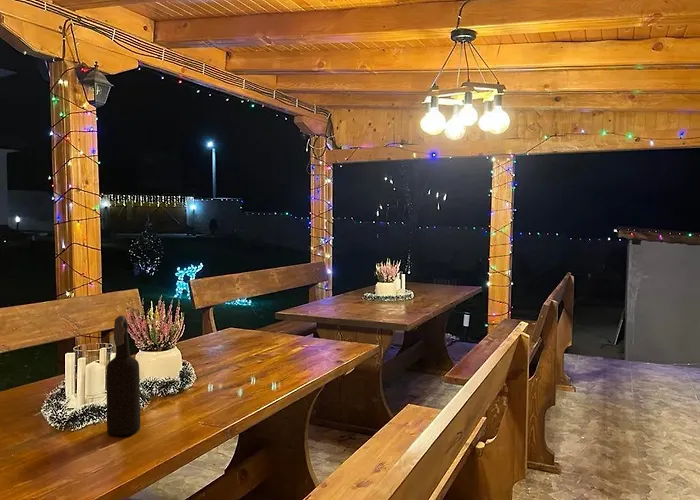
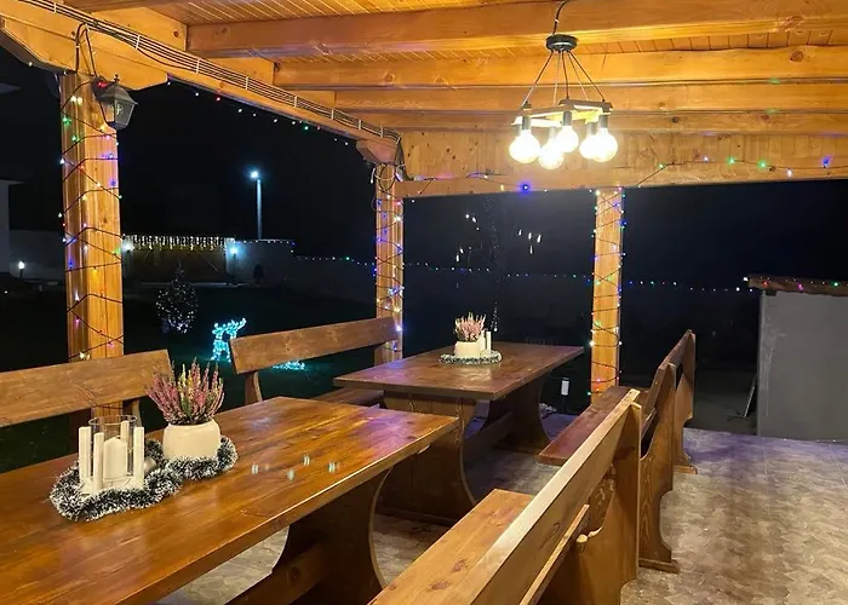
- bottle [105,314,141,436]
